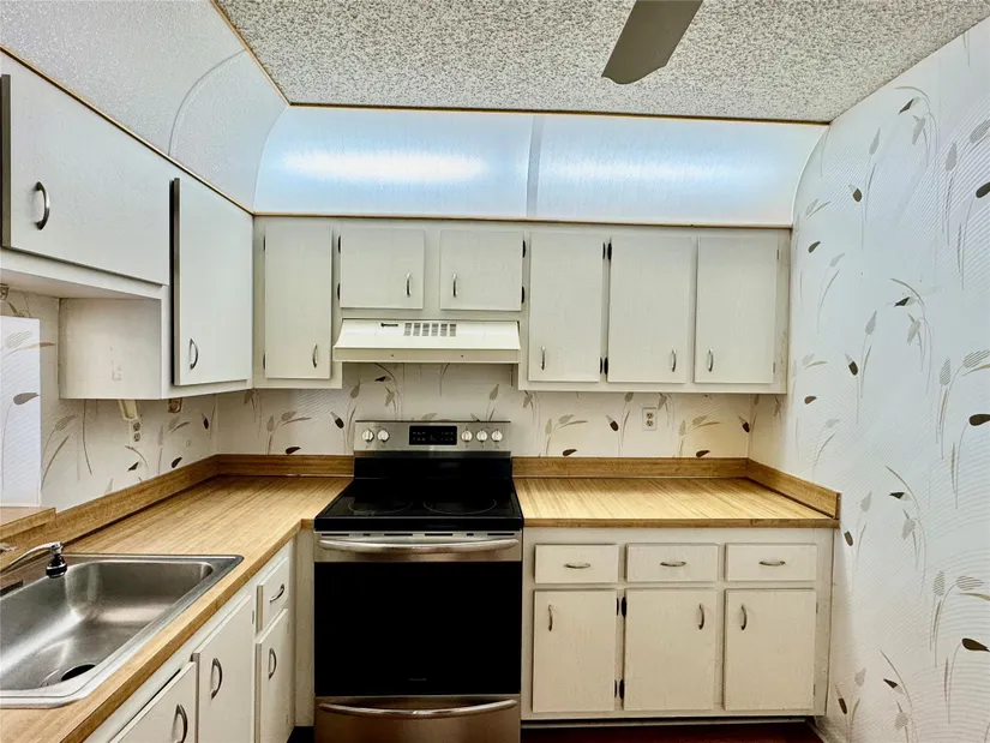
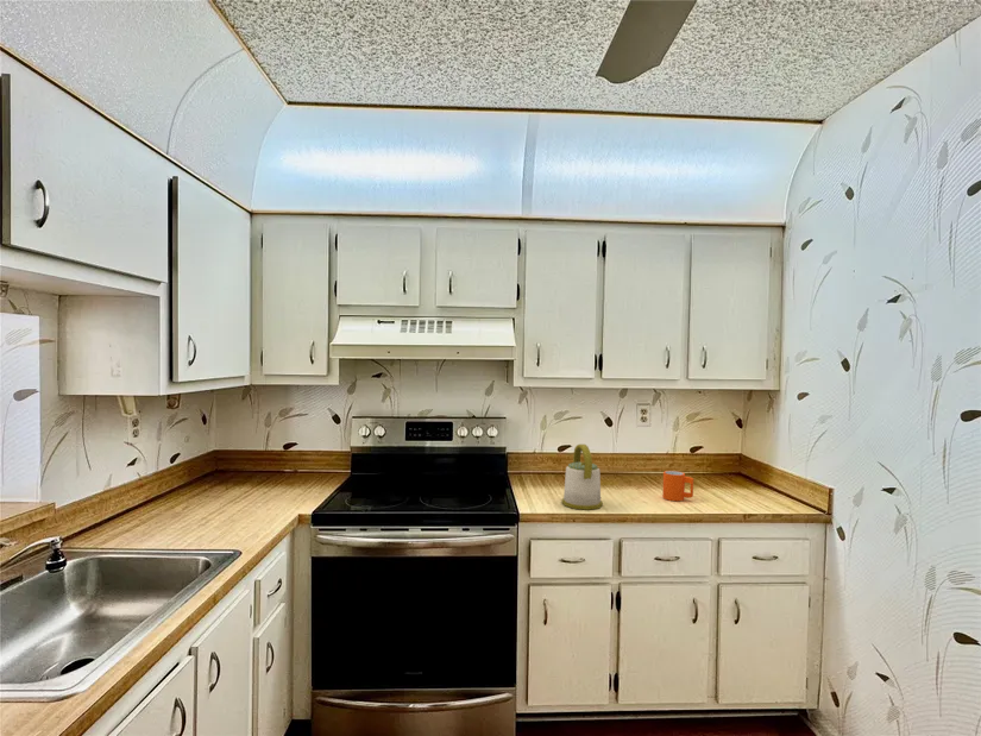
+ kettle [560,444,604,511]
+ mug [661,470,694,502]
